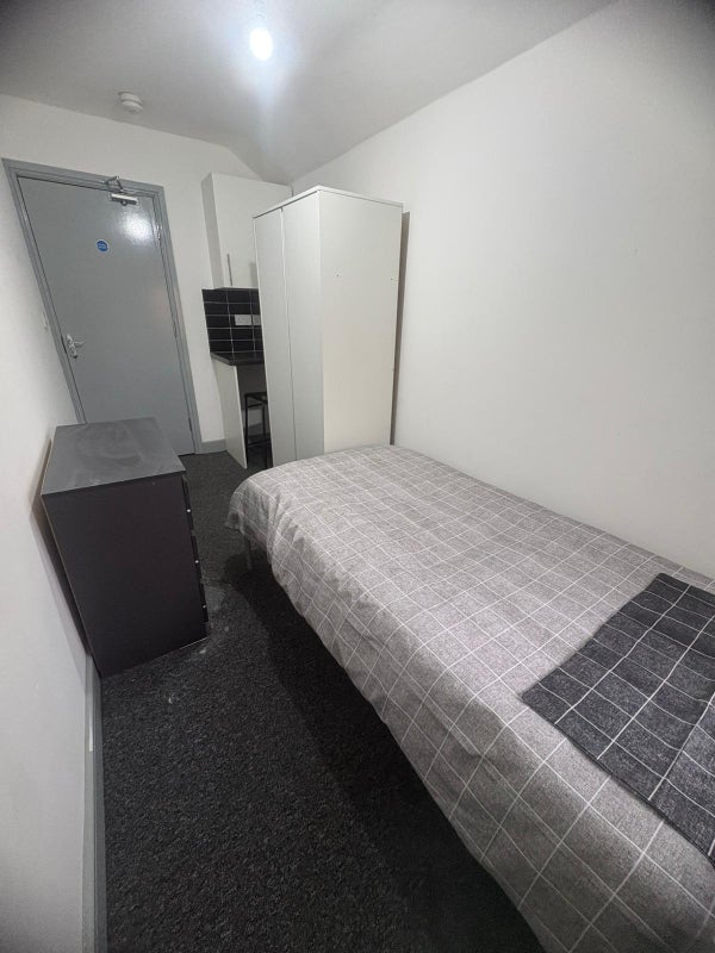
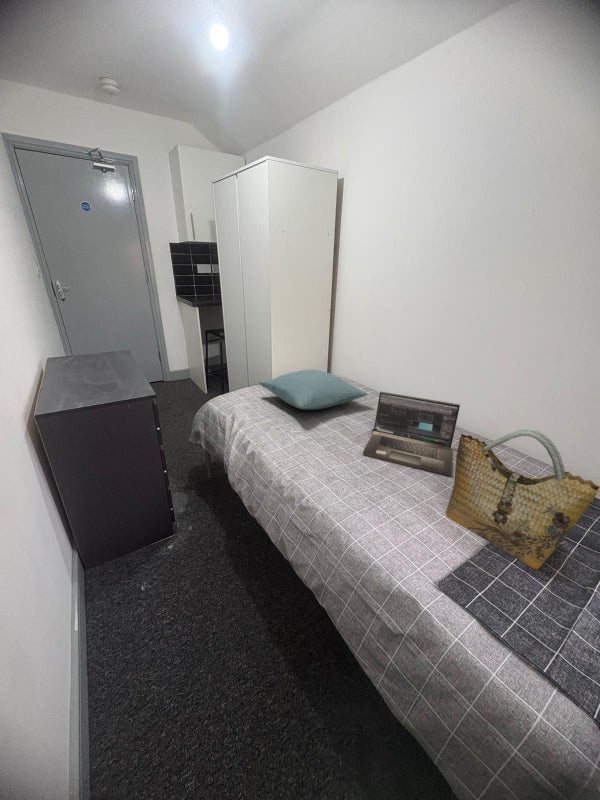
+ laptop [362,391,461,477]
+ pillow [258,369,369,411]
+ grocery bag [445,428,600,570]
